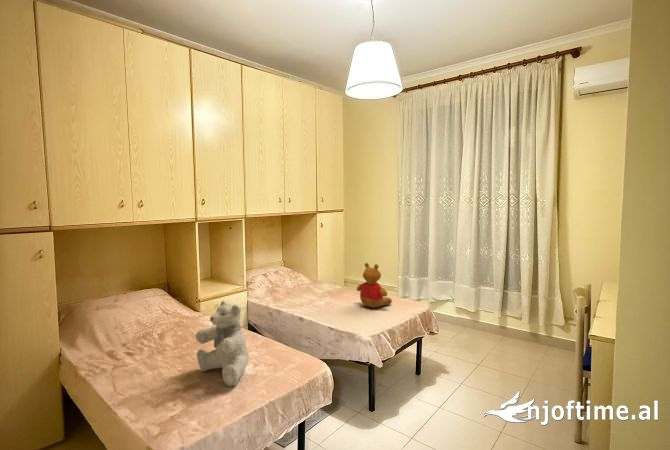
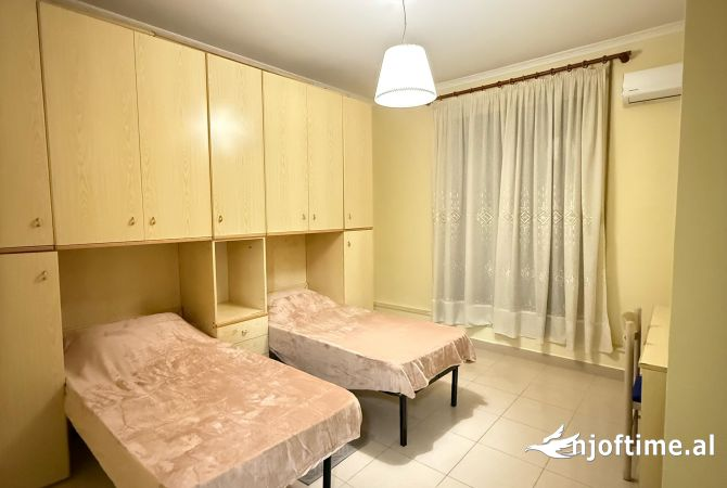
- teddy bear [195,300,250,387]
- teddy bear [356,262,393,309]
